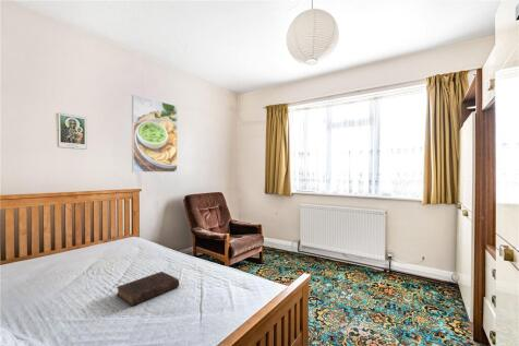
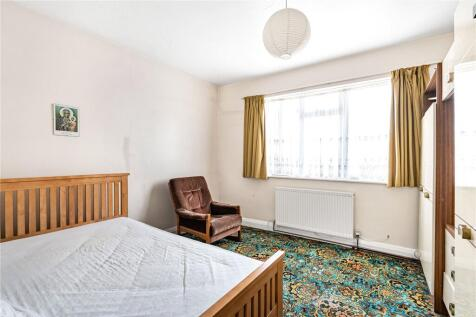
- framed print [131,94,179,174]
- book [116,271,180,307]
